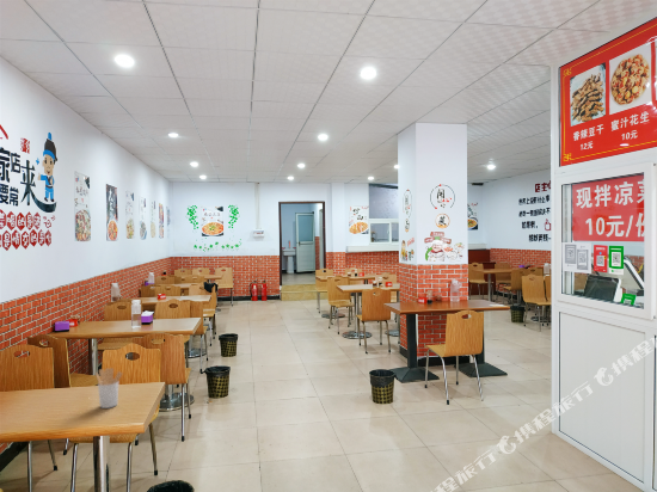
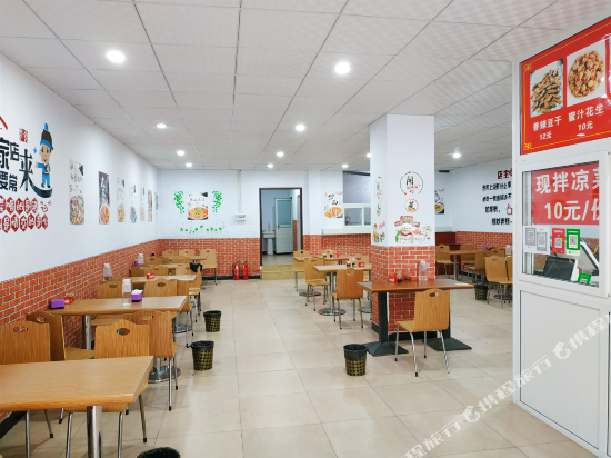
- utensil holder [94,367,123,410]
